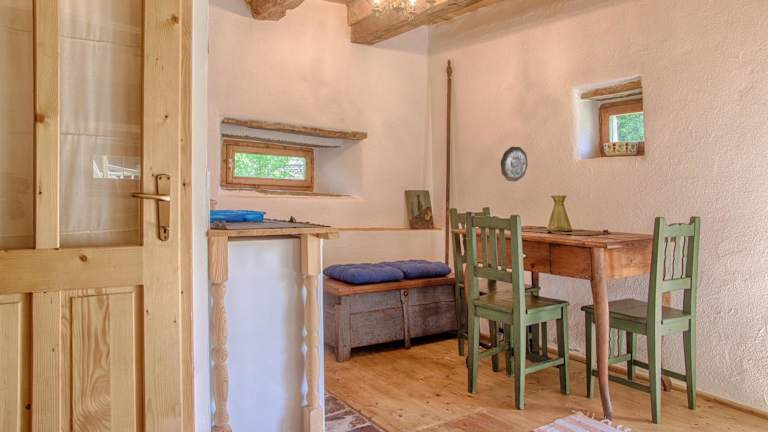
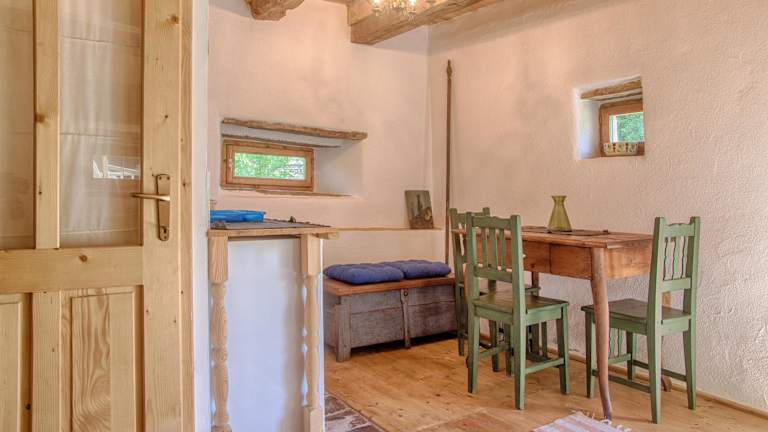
- decorative plate [500,146,529,183]
